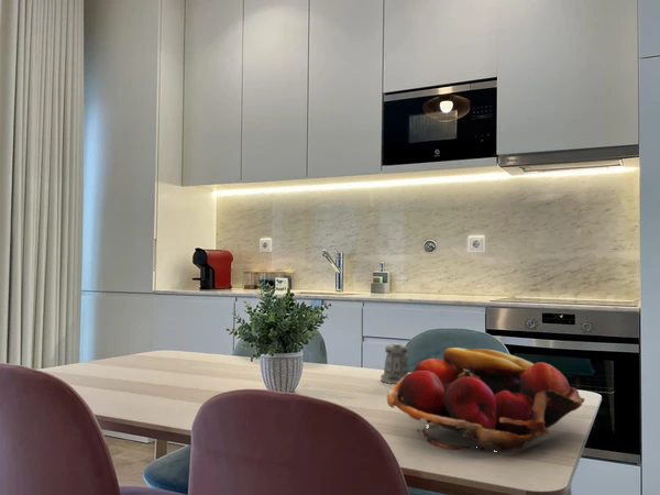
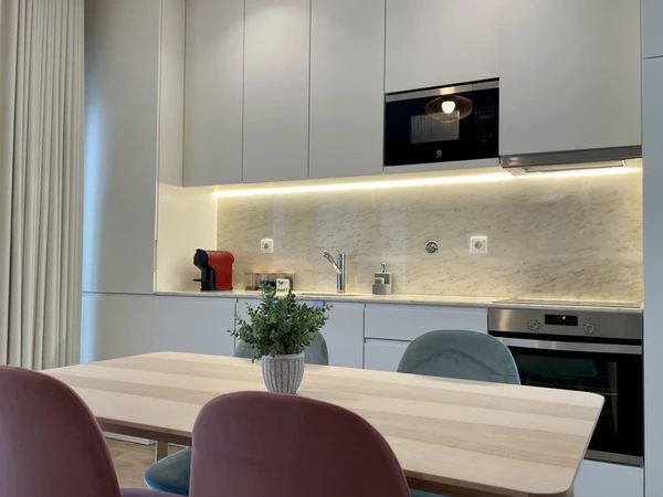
- fruit basket [386,346,585,452]
- pepper shaker [380,342,409,385]
